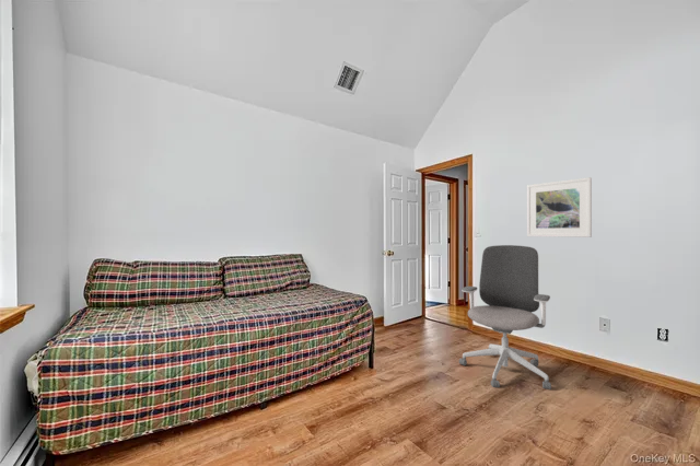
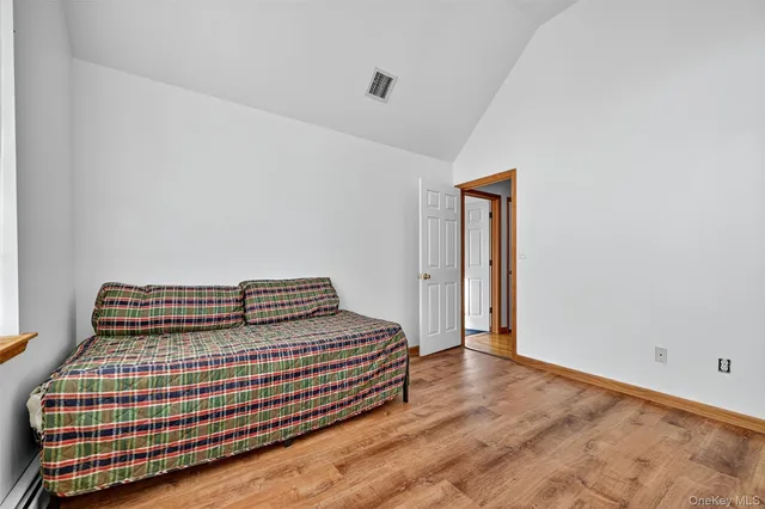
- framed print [526,176,593,238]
- office chair [458,244,552,391]
